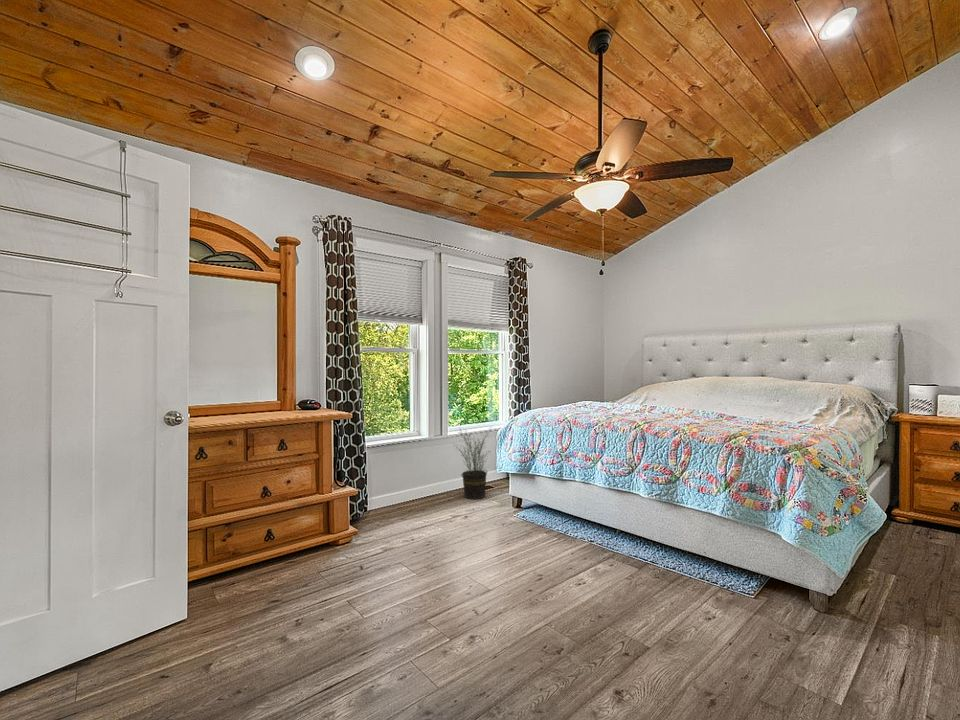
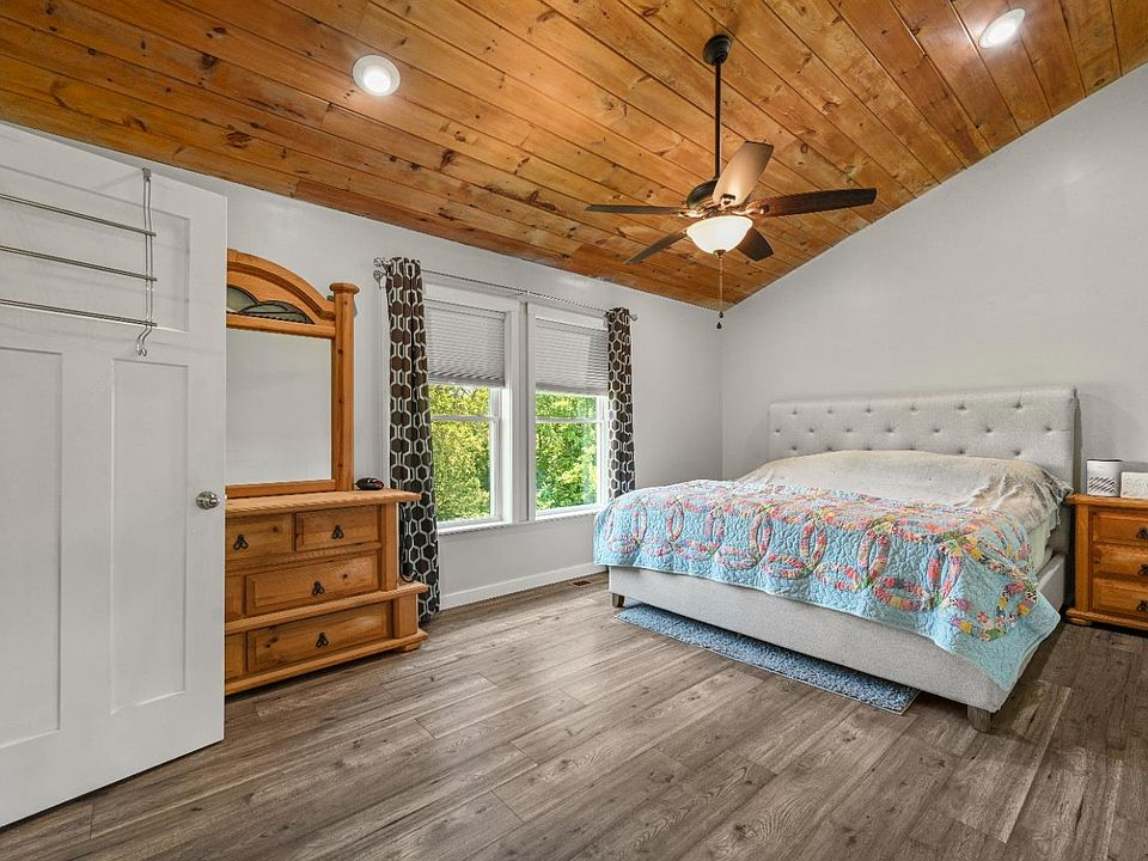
- potted plant [450,425,493,500]
